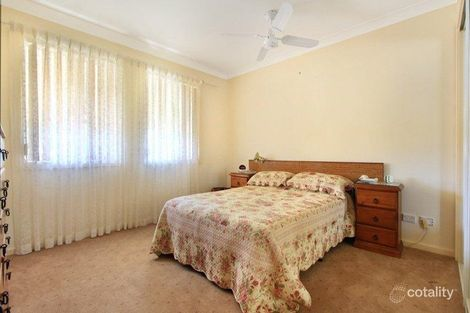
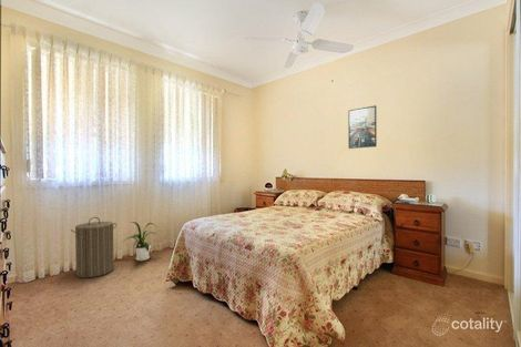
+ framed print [347,104,378,150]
+ laundry hamper [70,216,118,278]
+ house plant [122,221,157,262]
